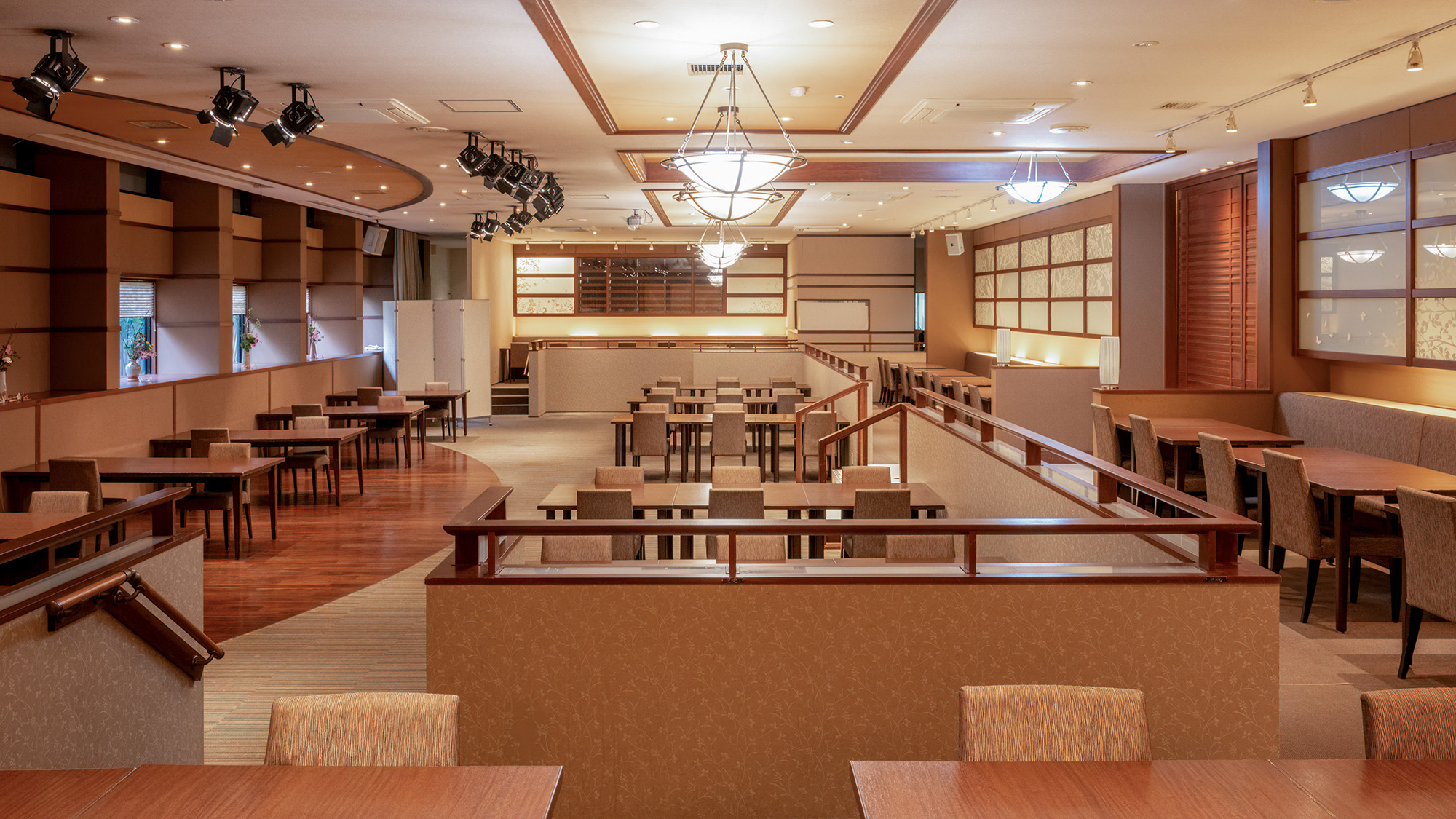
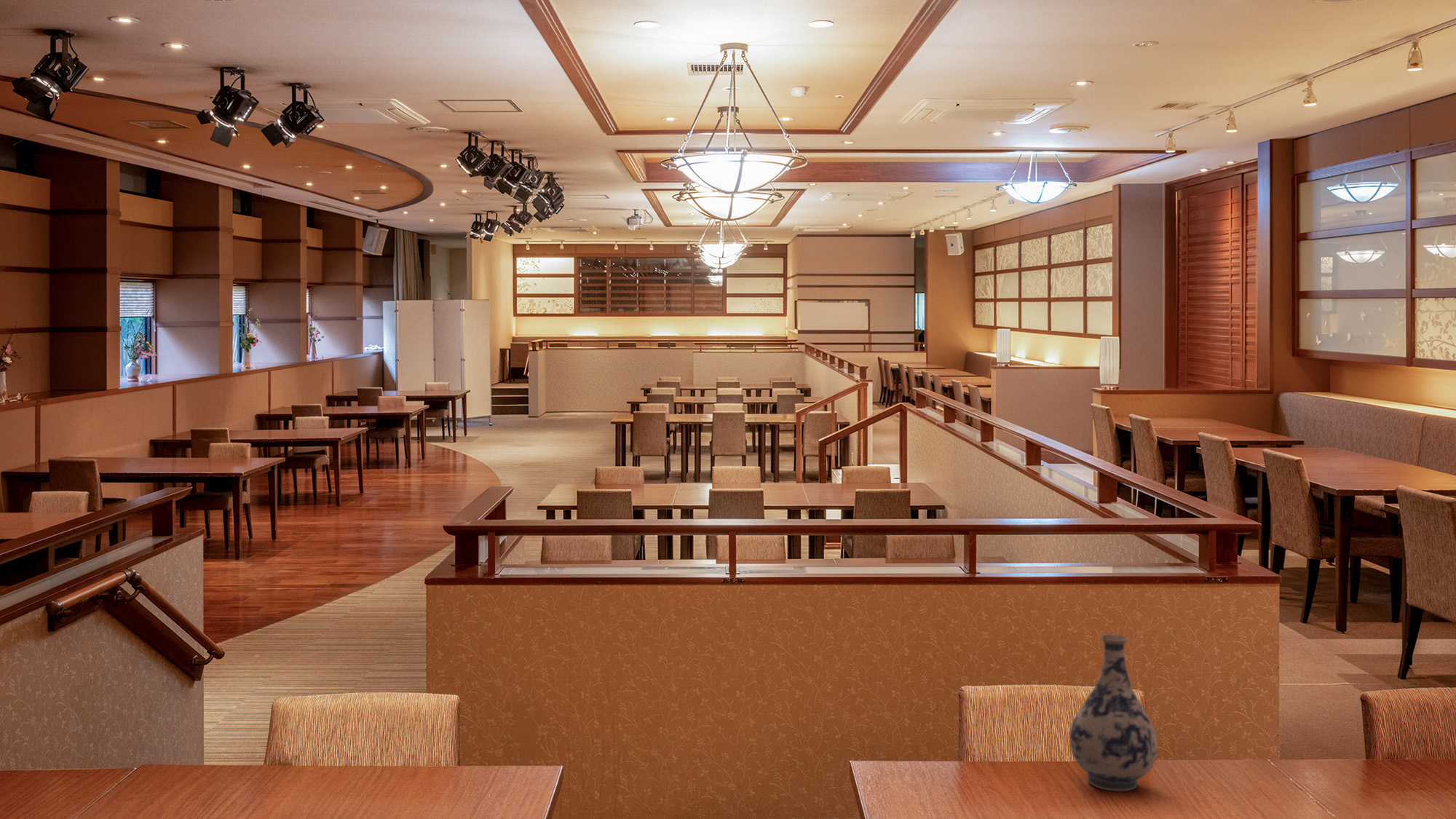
+ vase [1069,633,1158,792]
